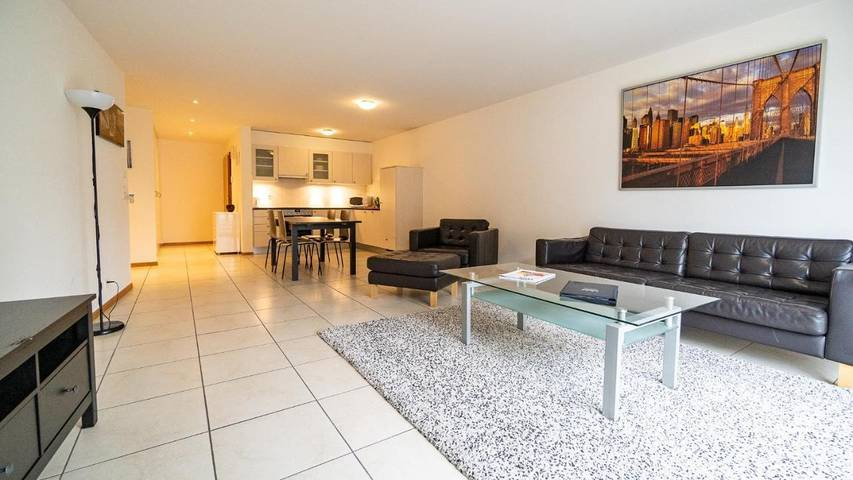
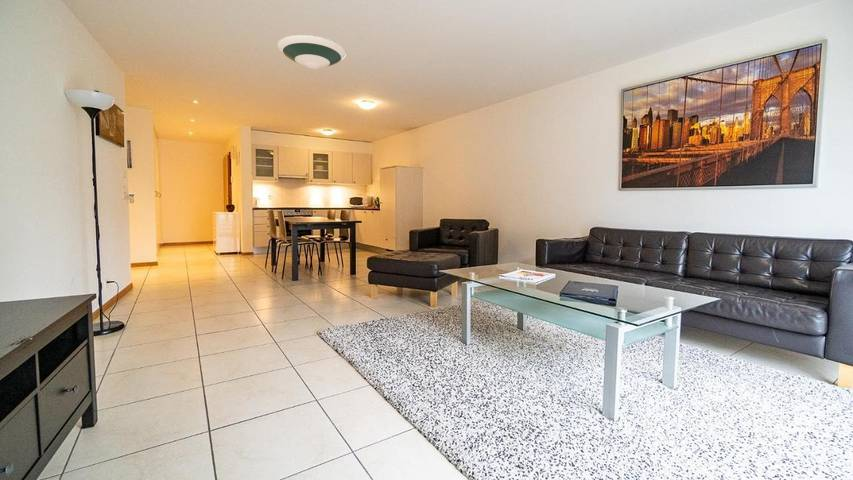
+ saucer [276,34,347,70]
